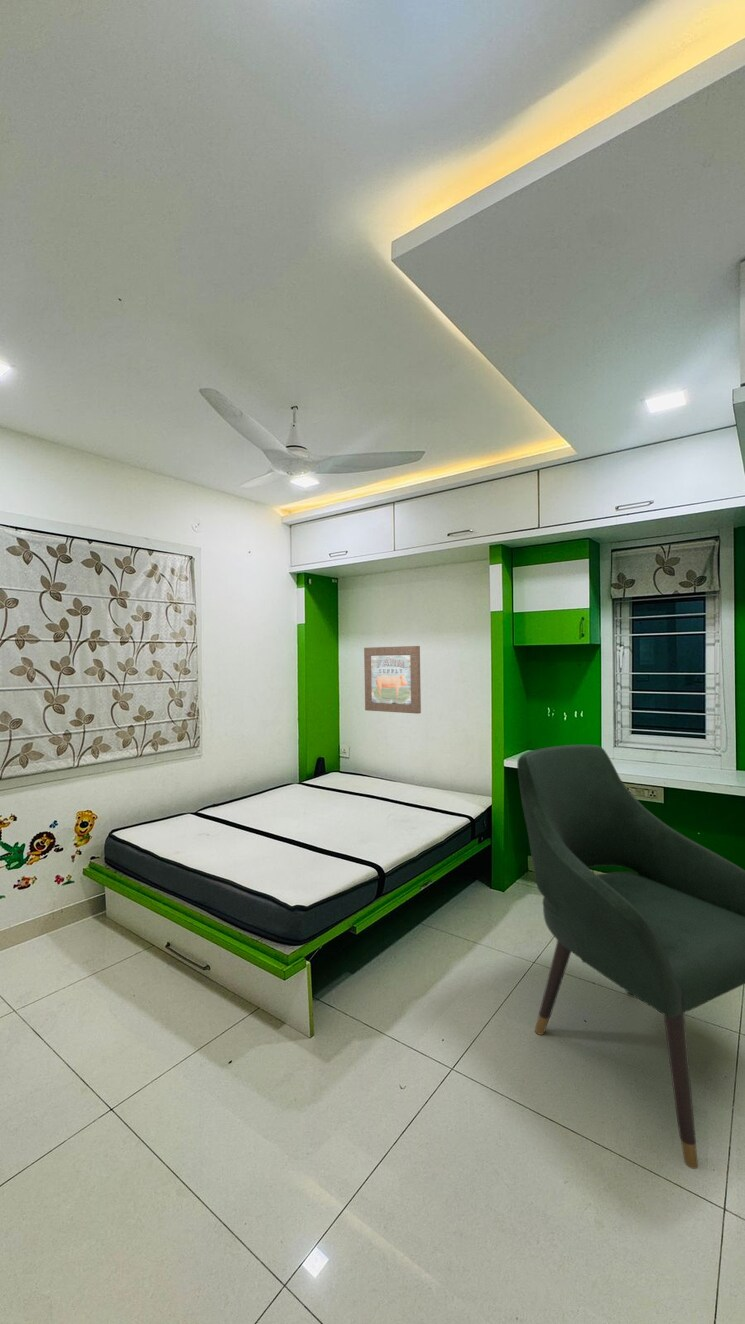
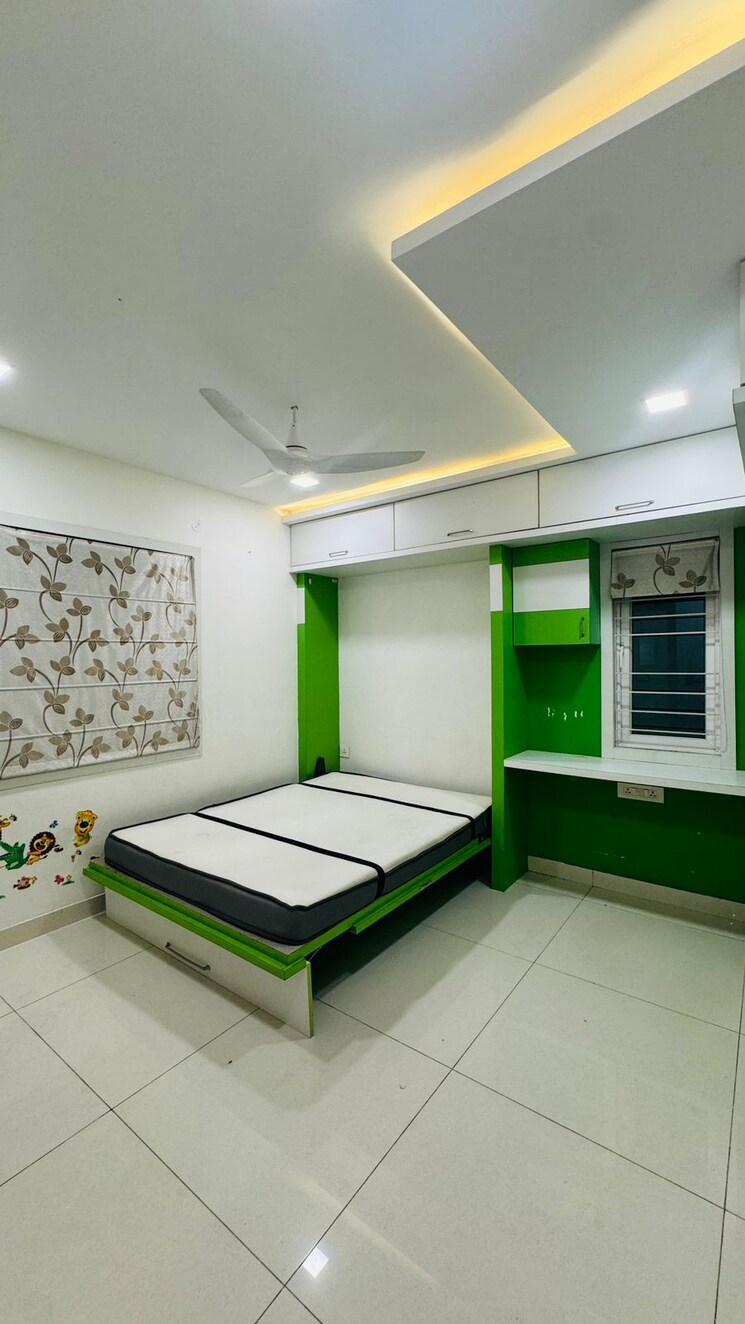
- chair [516,744,745,1170]
- wall art [363,645,422,715]
